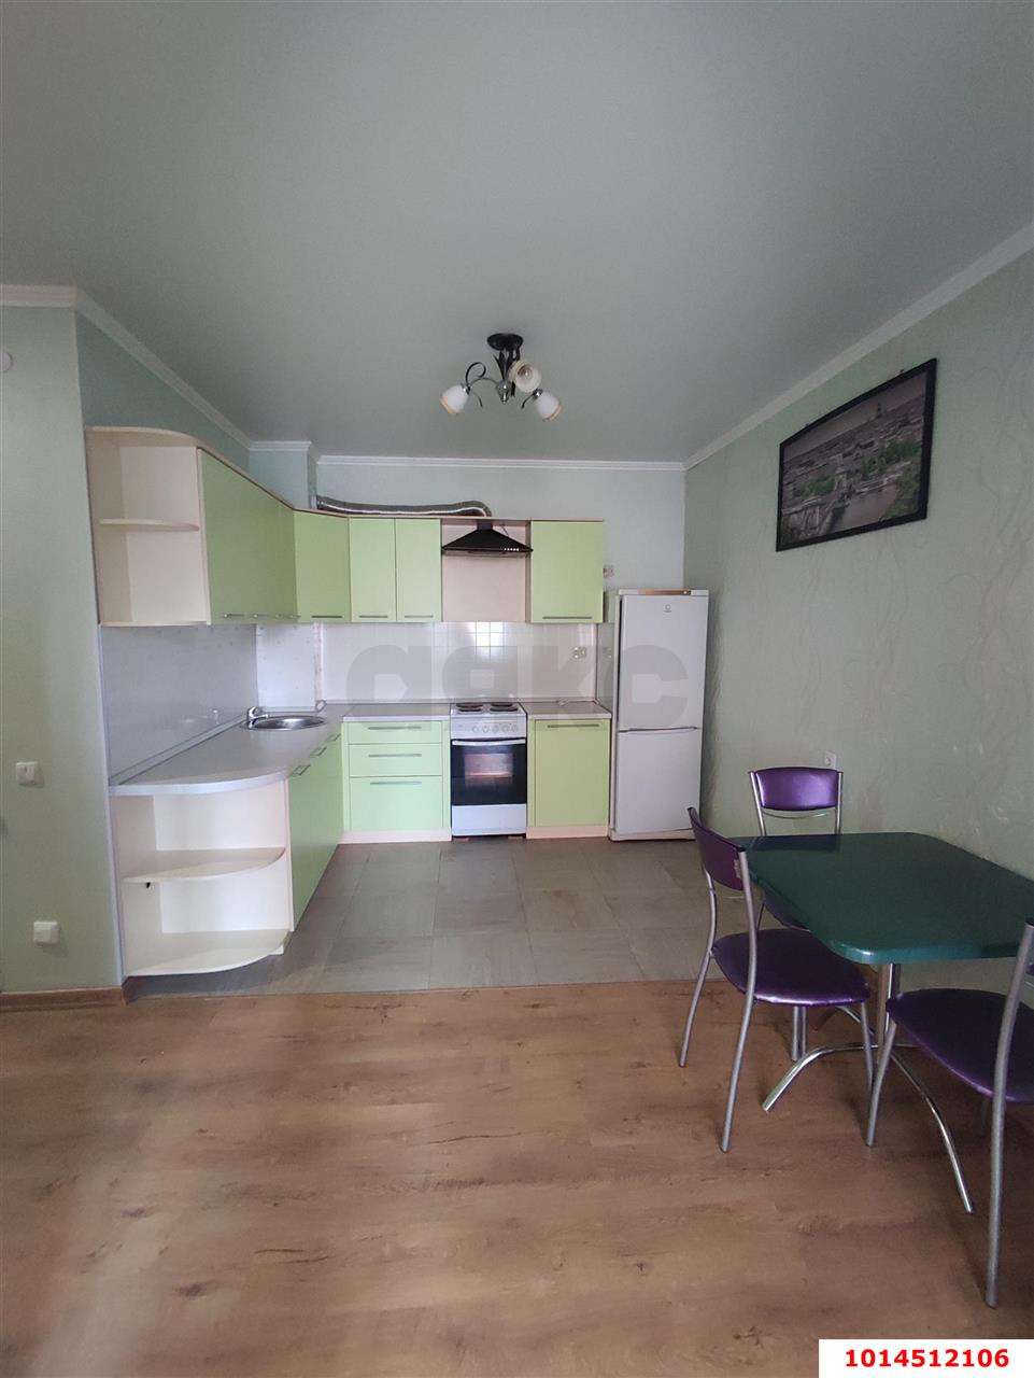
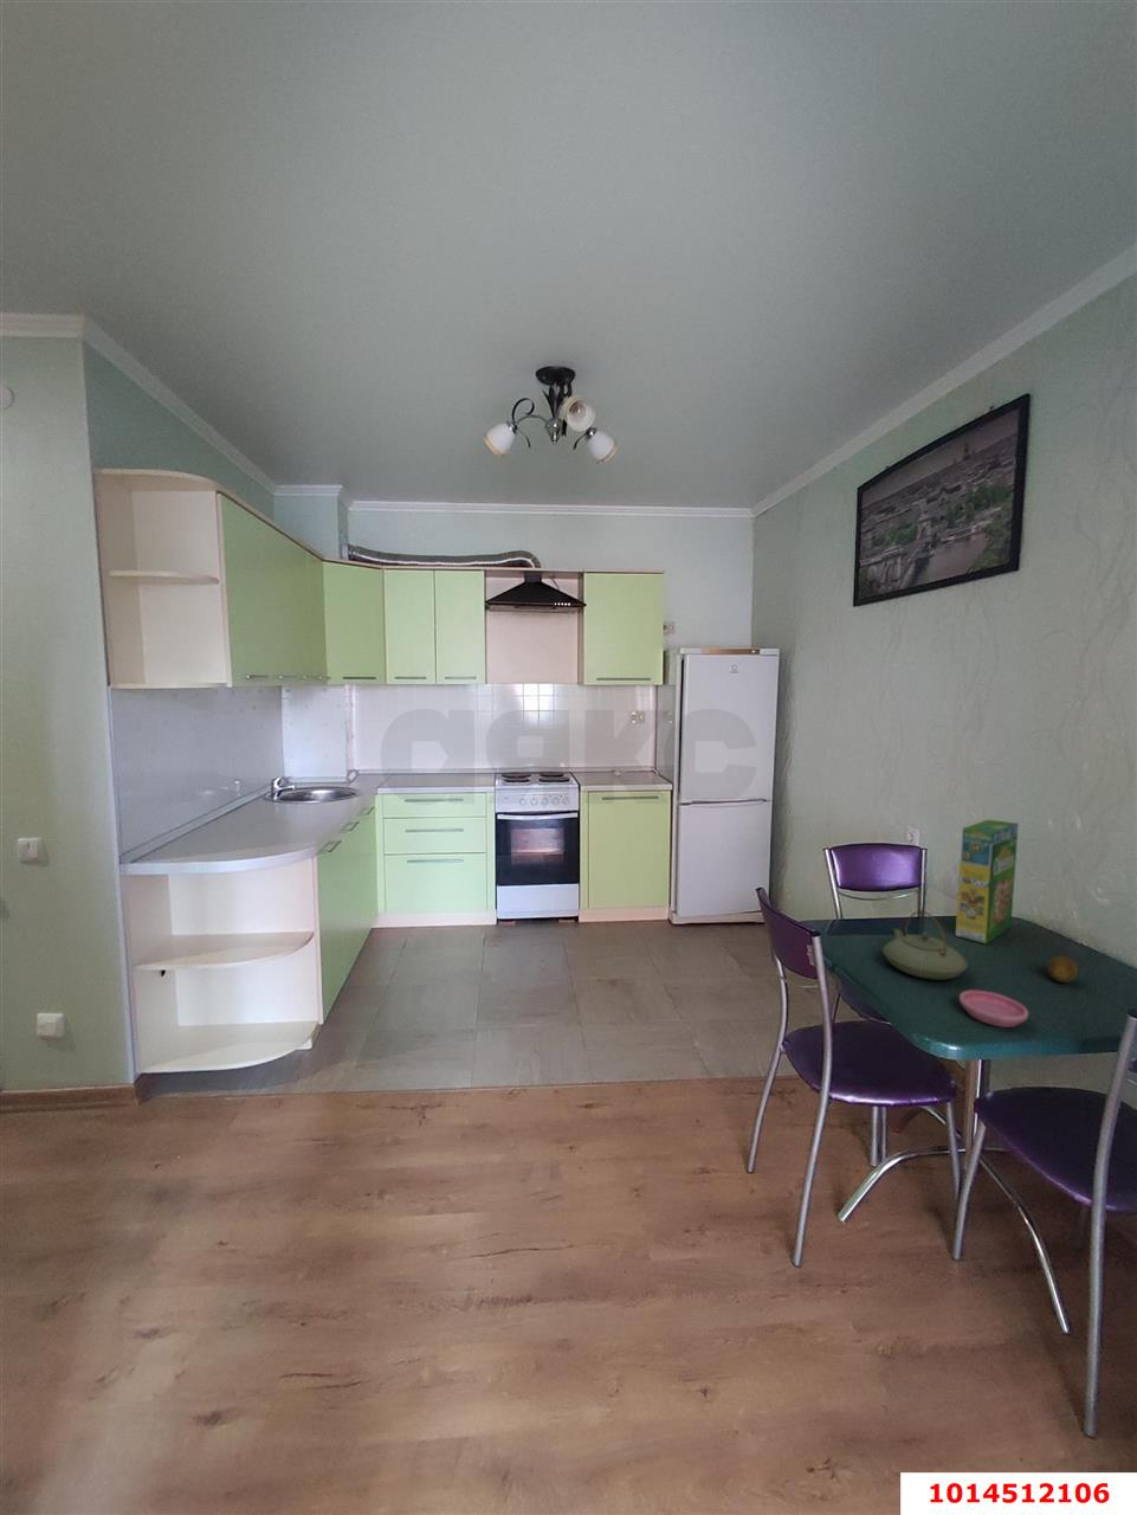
+ saucer [958,989,1030,1029]
+ teapot [881,910,969,981]
+ fruit [1047,953,1078,983]
+ cereal box [954,818,1020,946]
